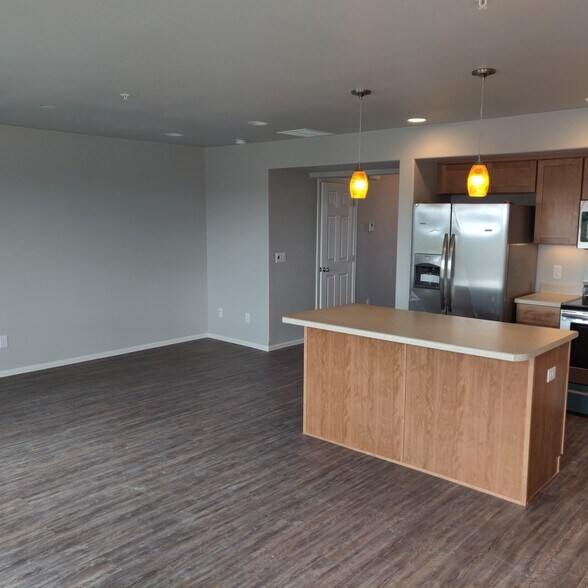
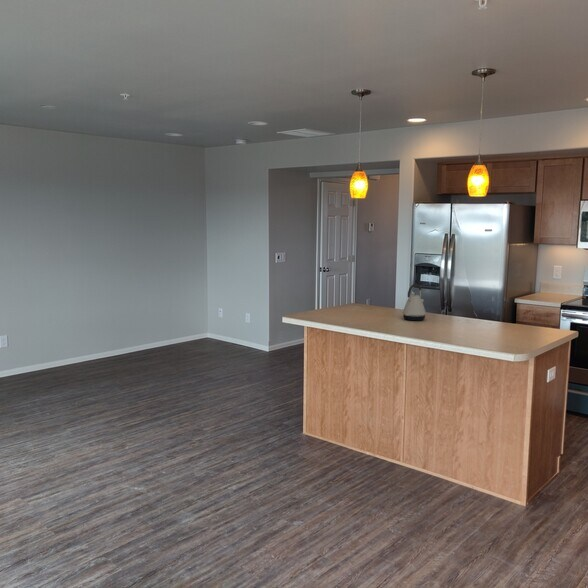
+ kettle [402,283,427,322]
